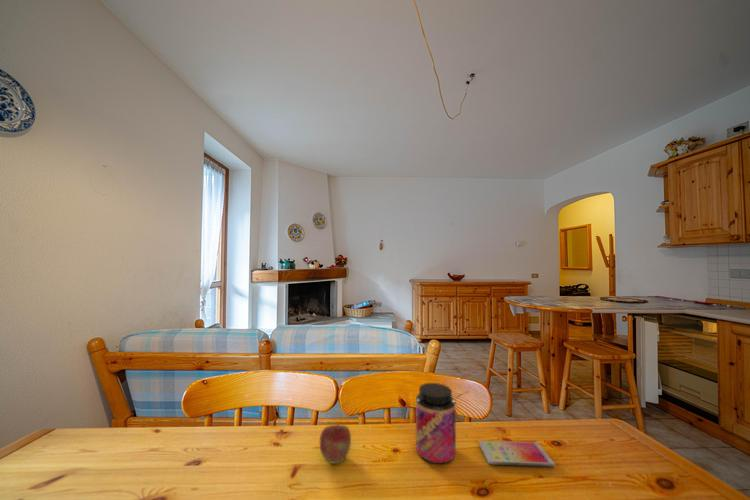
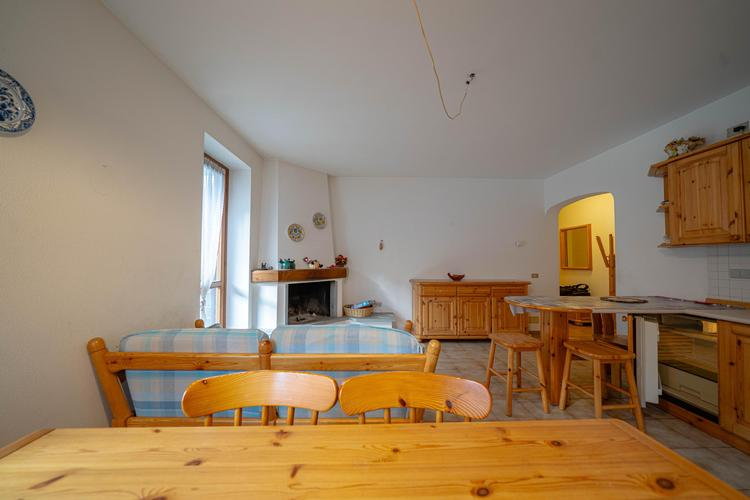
- jar [415,382,457,465]
- smartphone [478,440,556,468]
- fruit [319,423,352,465]
